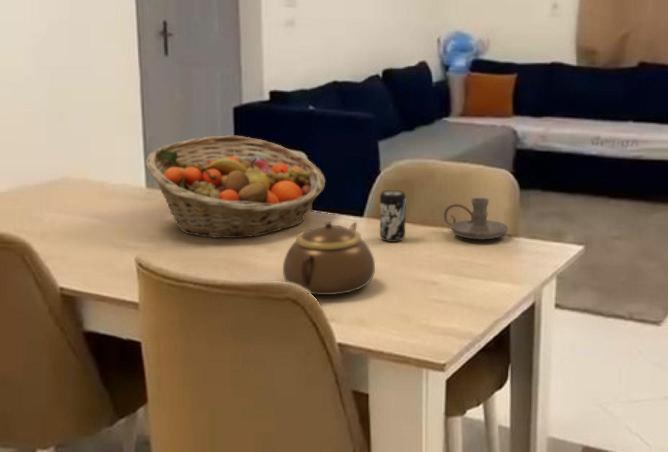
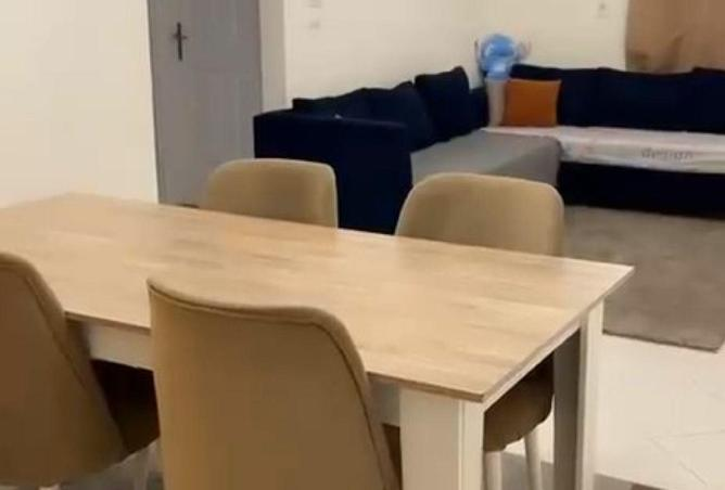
- fruit basket [145,135,327,239]
- candle holder [443,197,510,240]
- teapot [282,221,376,296]
- beverage can [379,189,407,243]
